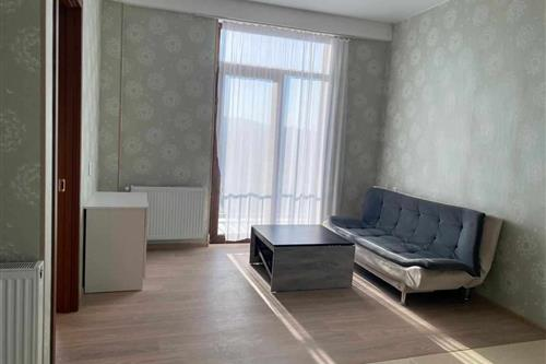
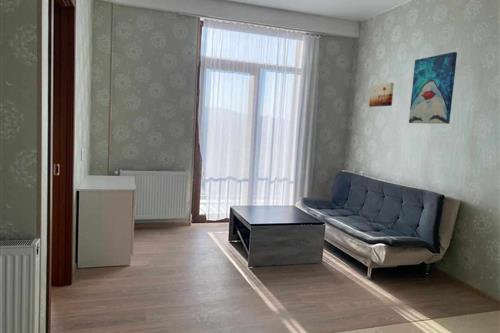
+ wall art [368,82,395,108]
+ wall art [408,51,458,125]
